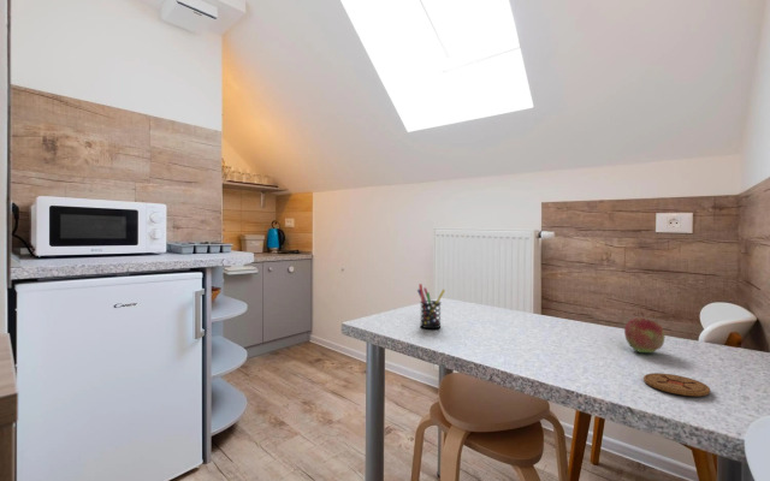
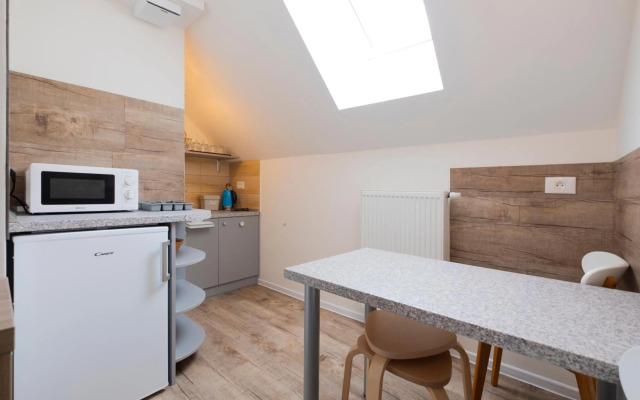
- coaster [642,372,711,397]
- fruit [623,316,665,354]
- pen holder [416,283,446,329]
